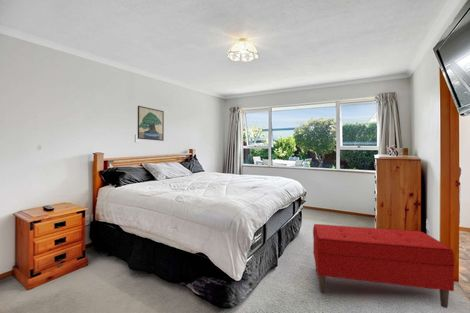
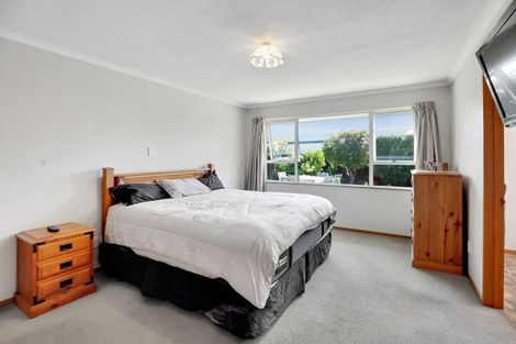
- bench [312,223,455,309]
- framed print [137,105,165,142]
